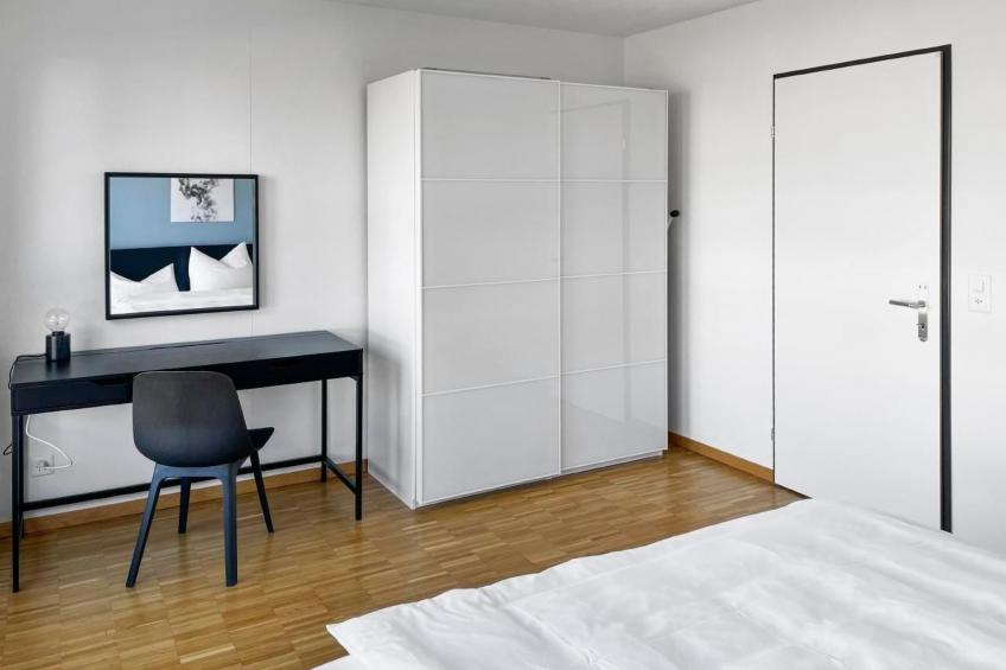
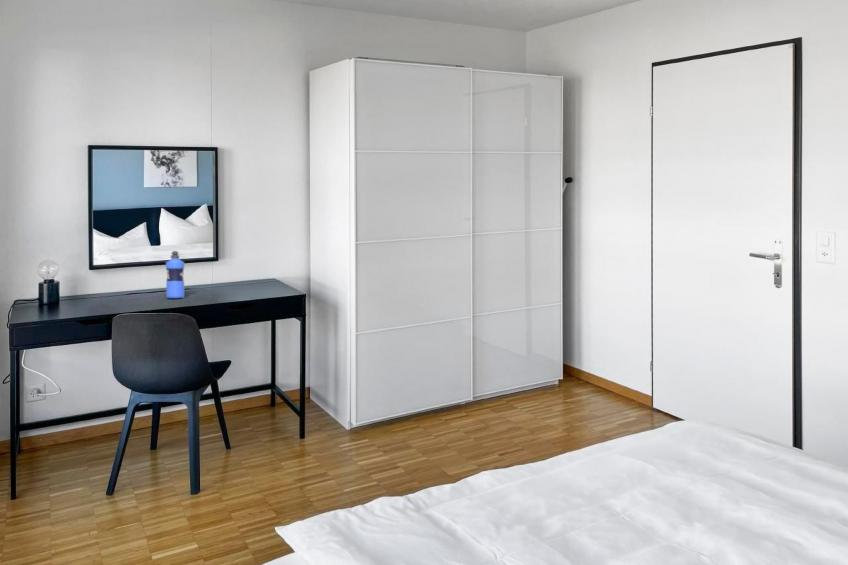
+ water bottle [165,250,185,299]
